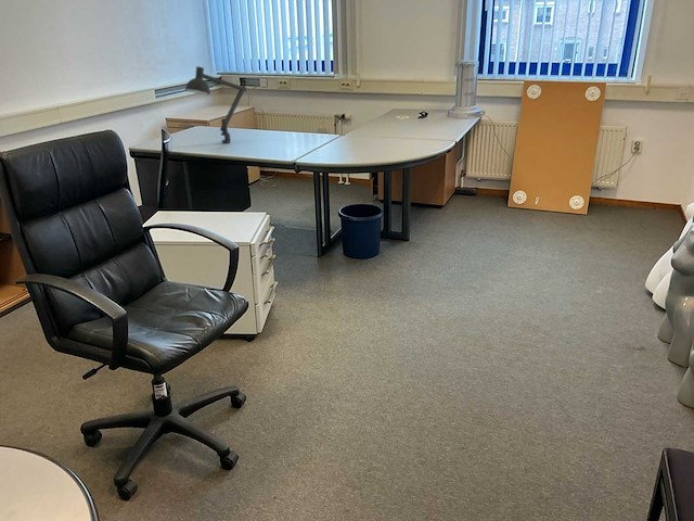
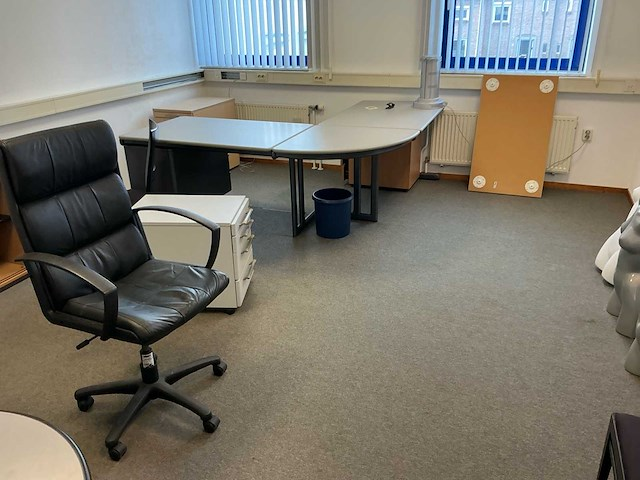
- desk lamp [184,65,247,144]
